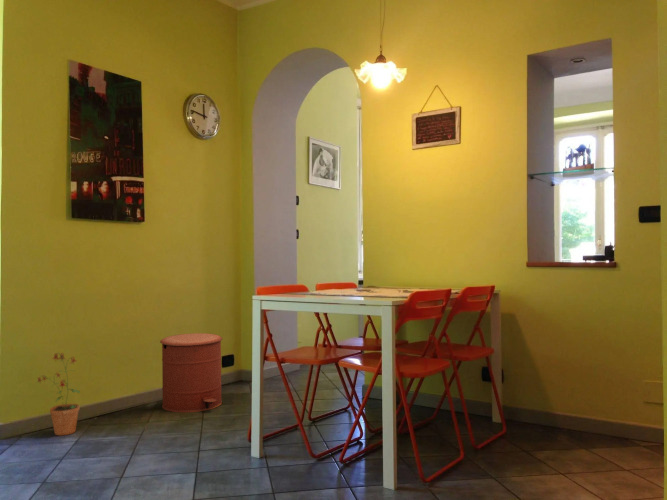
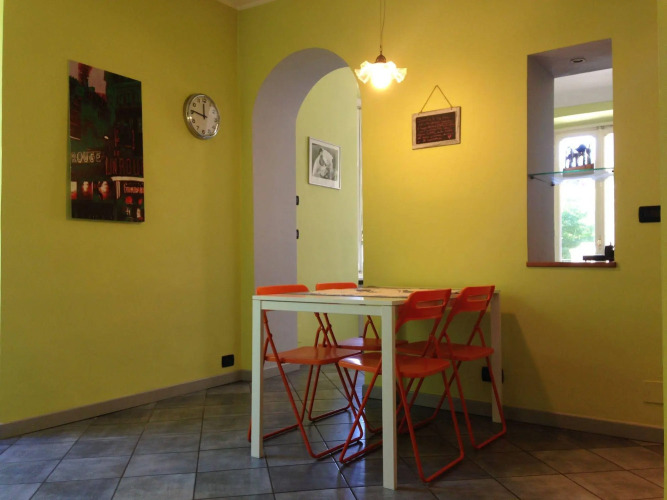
- potted plant [36,352,81,436]
- trash can [159,332,223,413]
